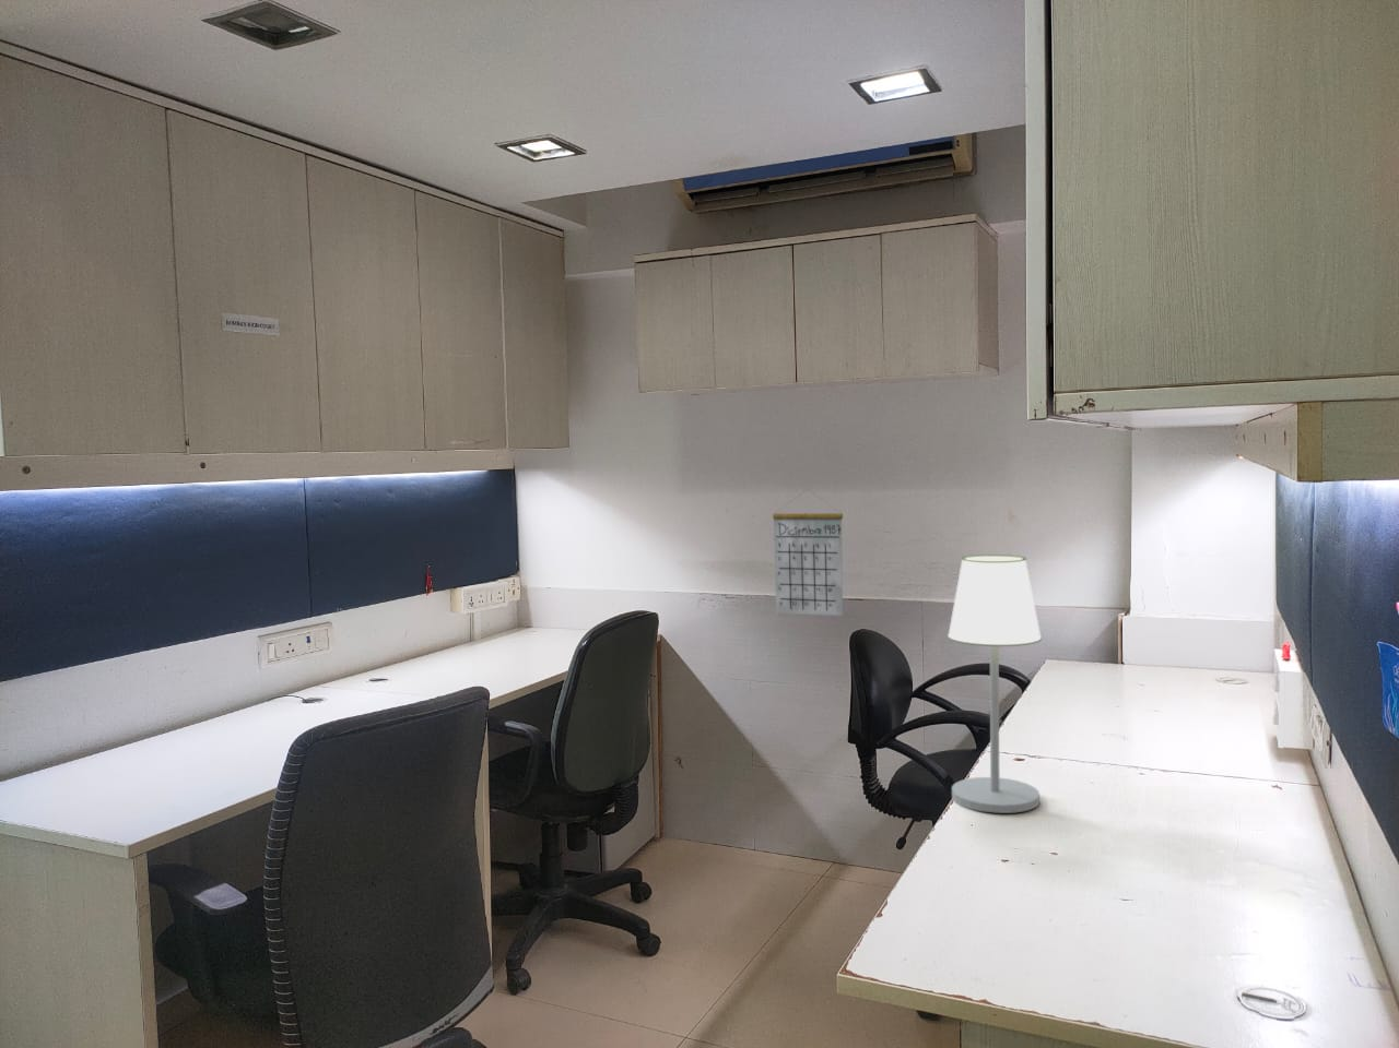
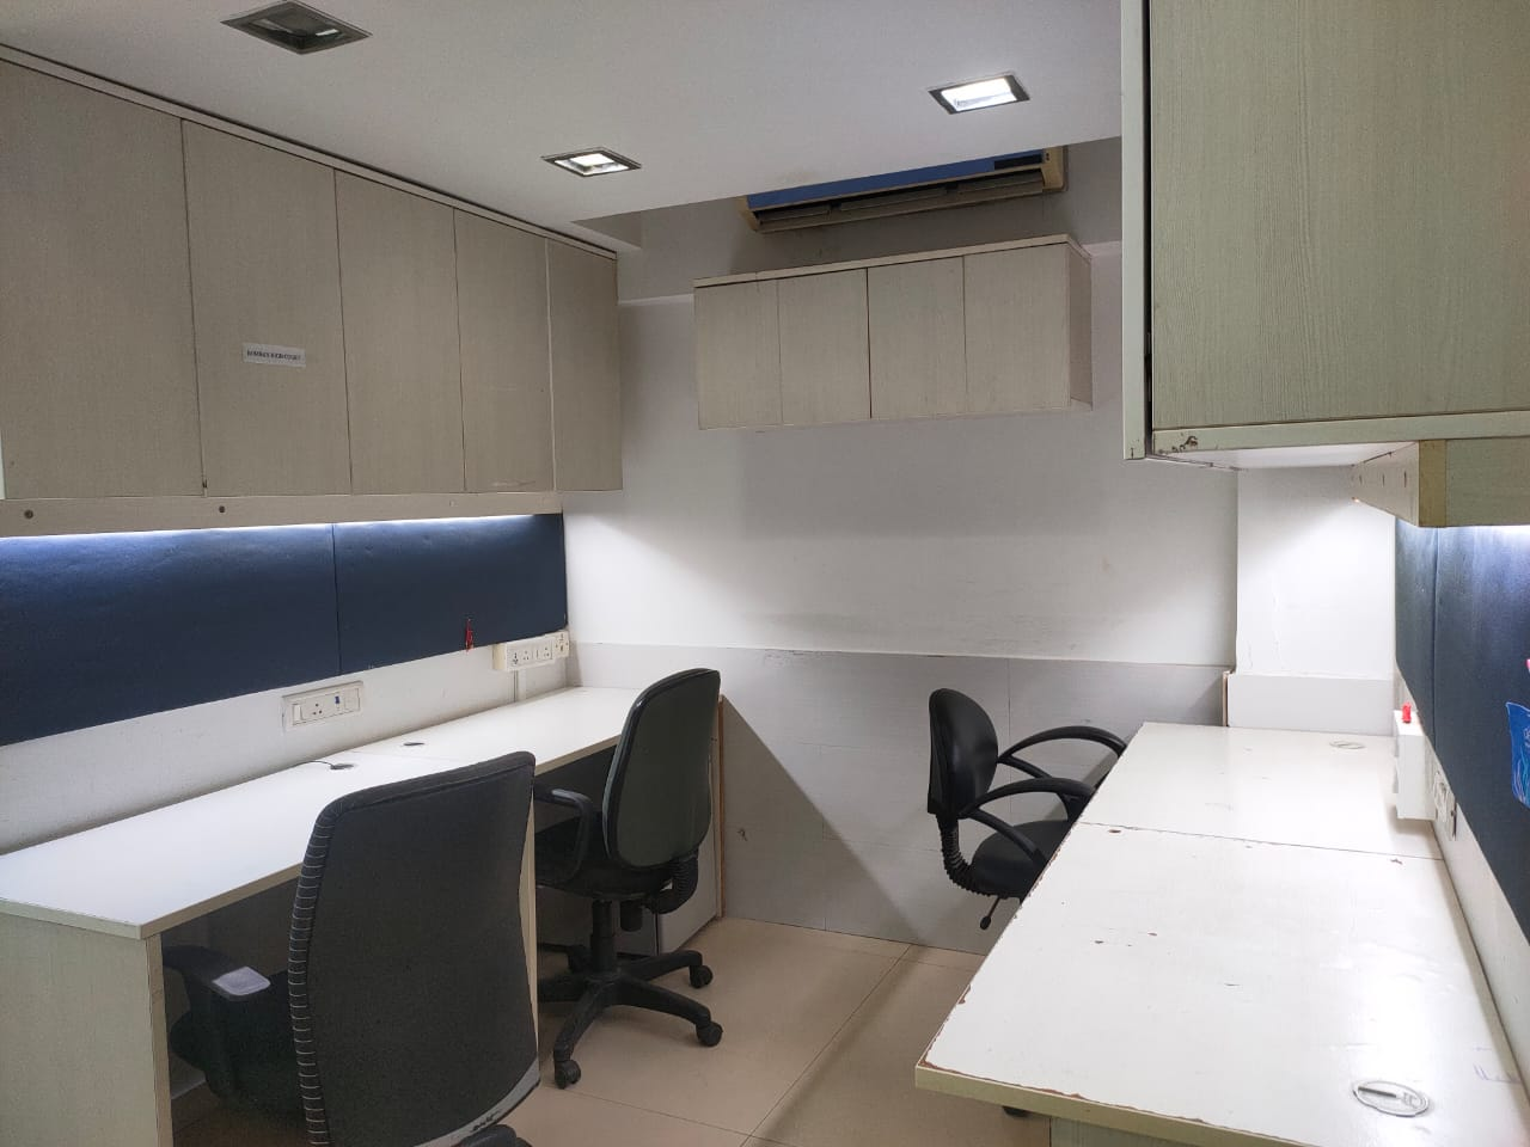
- calendar [771,488,844,616]
- table lamp [946,554,1043,815]
